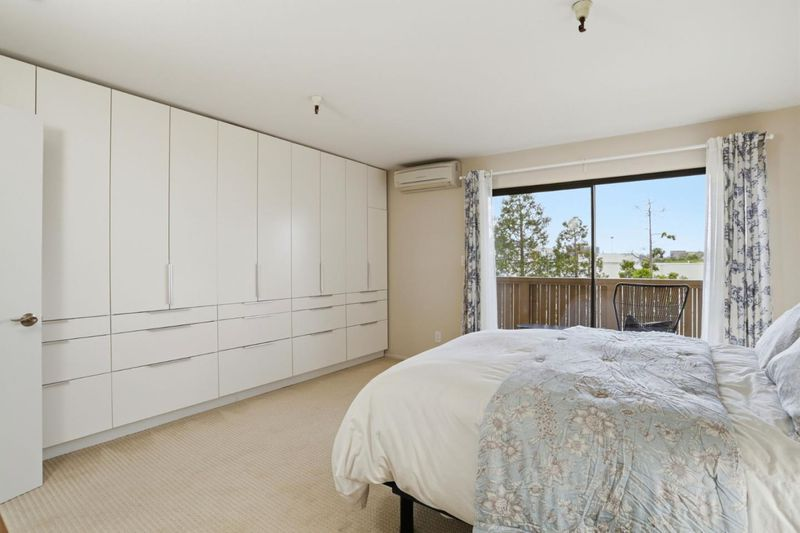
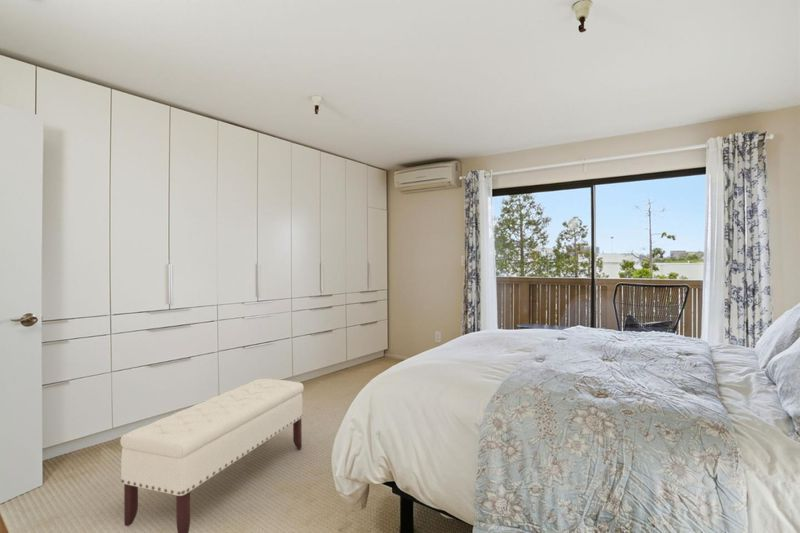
+ bench [119,378,305,533]
